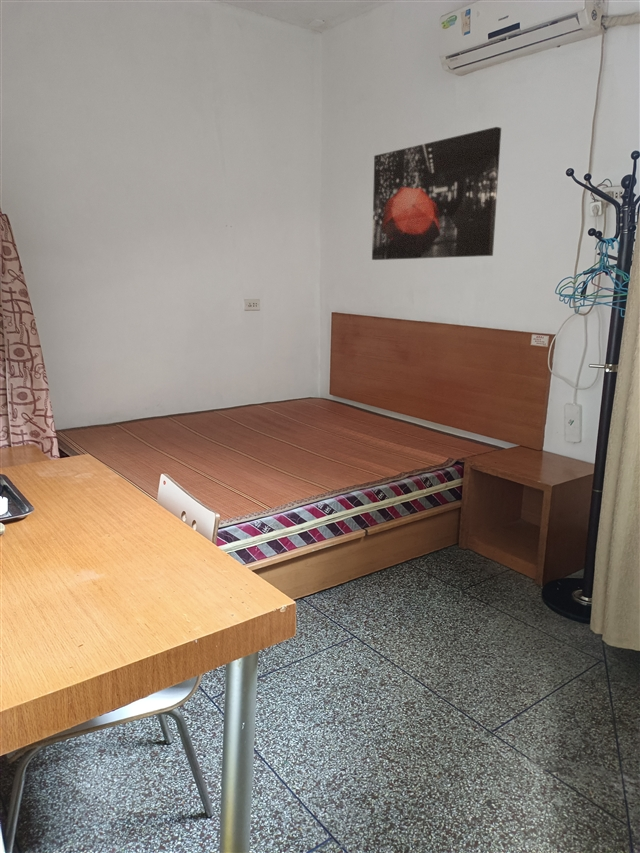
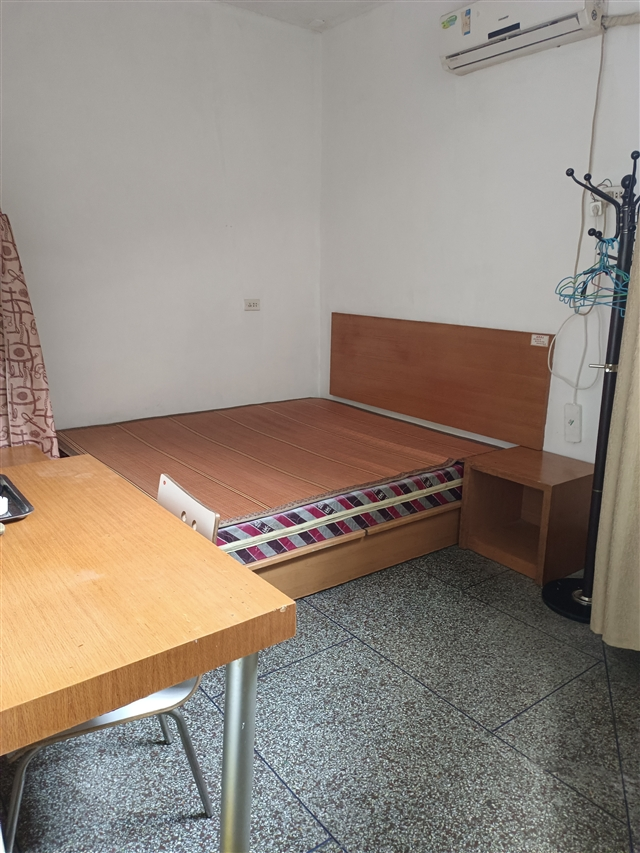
- wall art [371,126,502,261]
